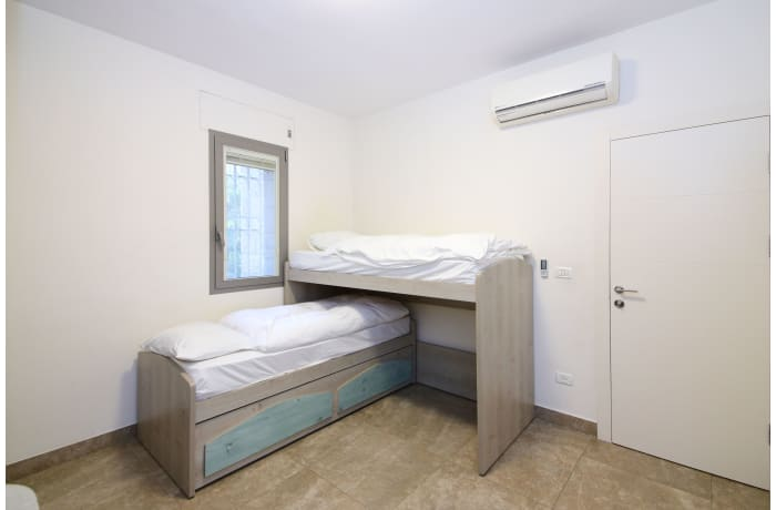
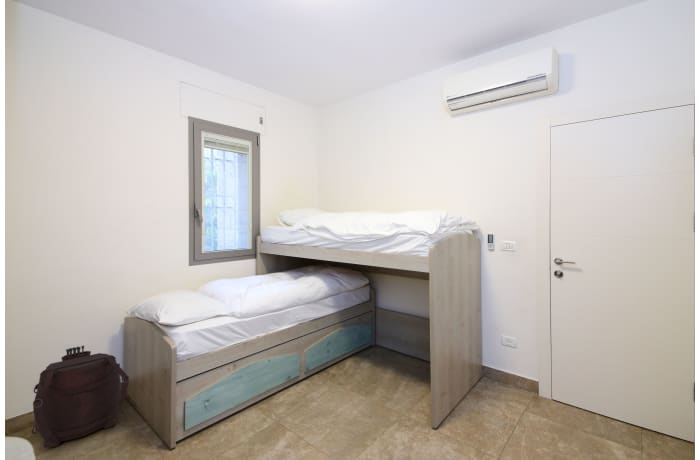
+ backpack [31,345,130,449]
